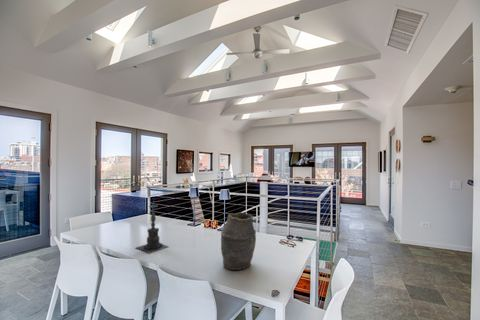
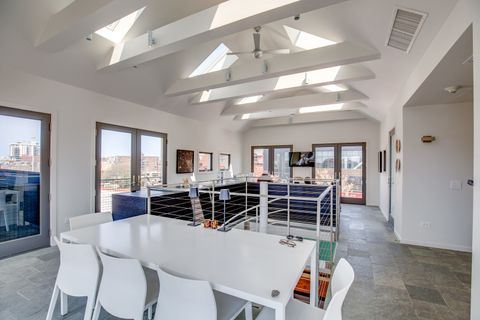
- candle holder [134,198,169,255]
- vase [220,211,257,271]
